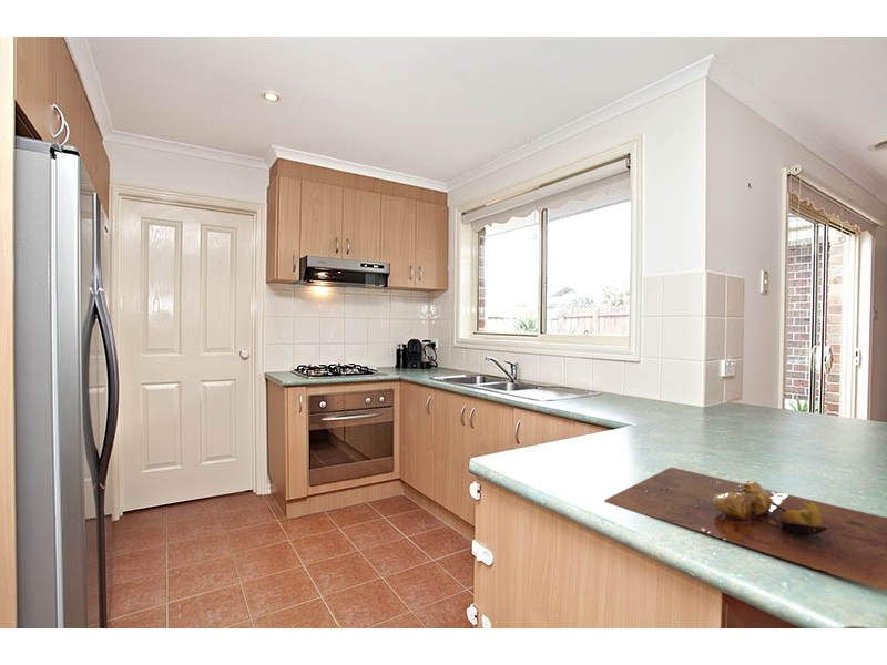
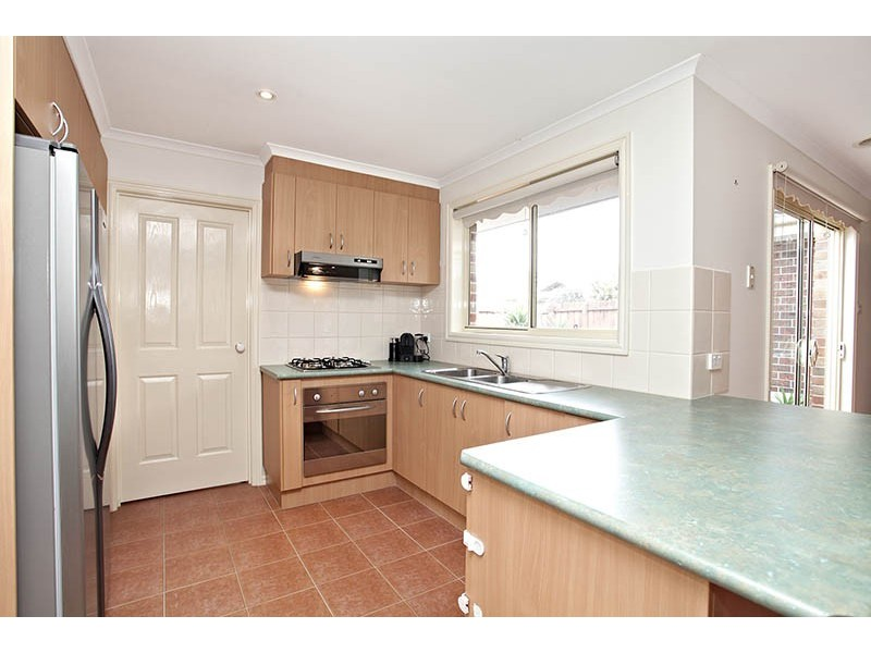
- cutting board [604,467,887,592]
